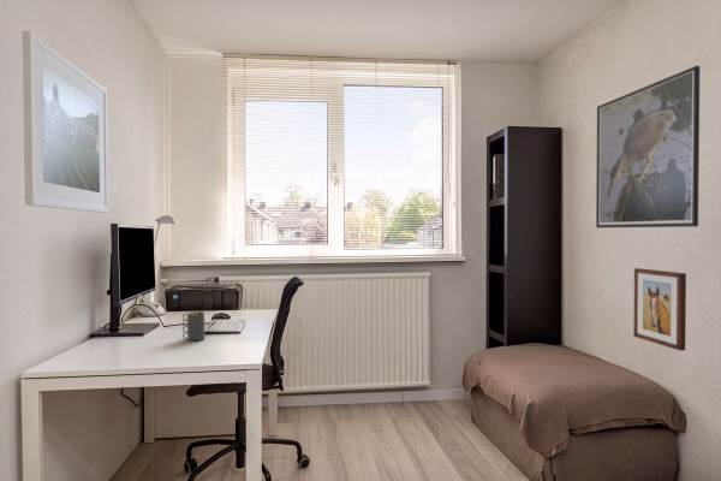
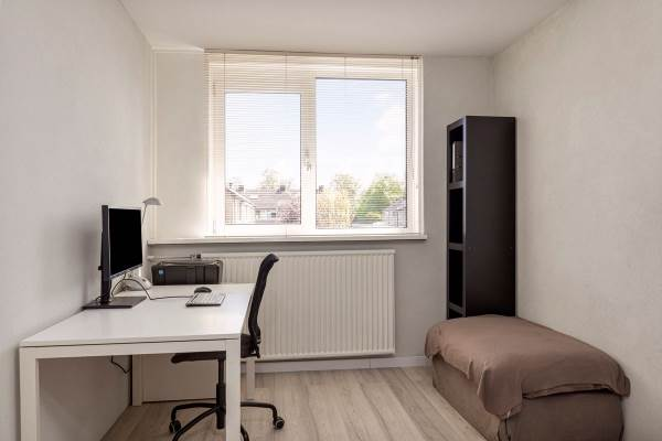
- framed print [22,30,109,214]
- wall art [632,267,687,351]
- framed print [595,65,701,228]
- mug [181,310,207,342]
